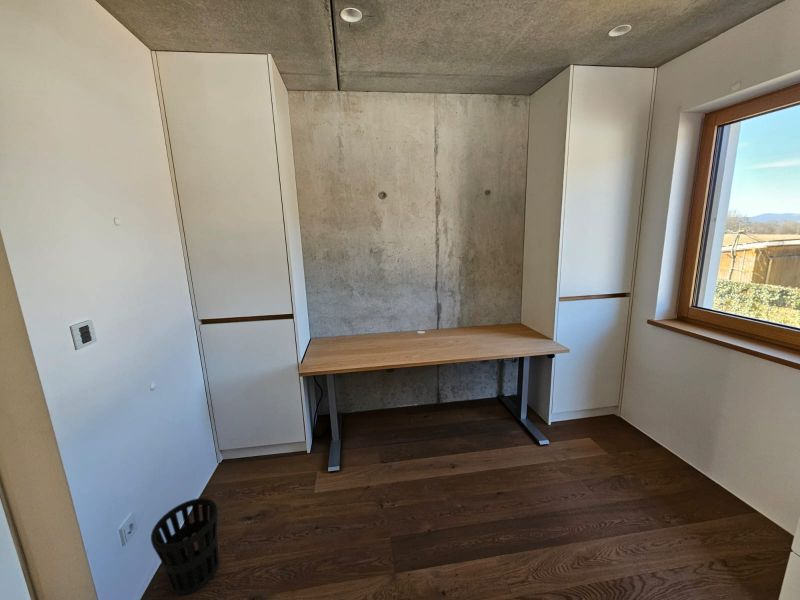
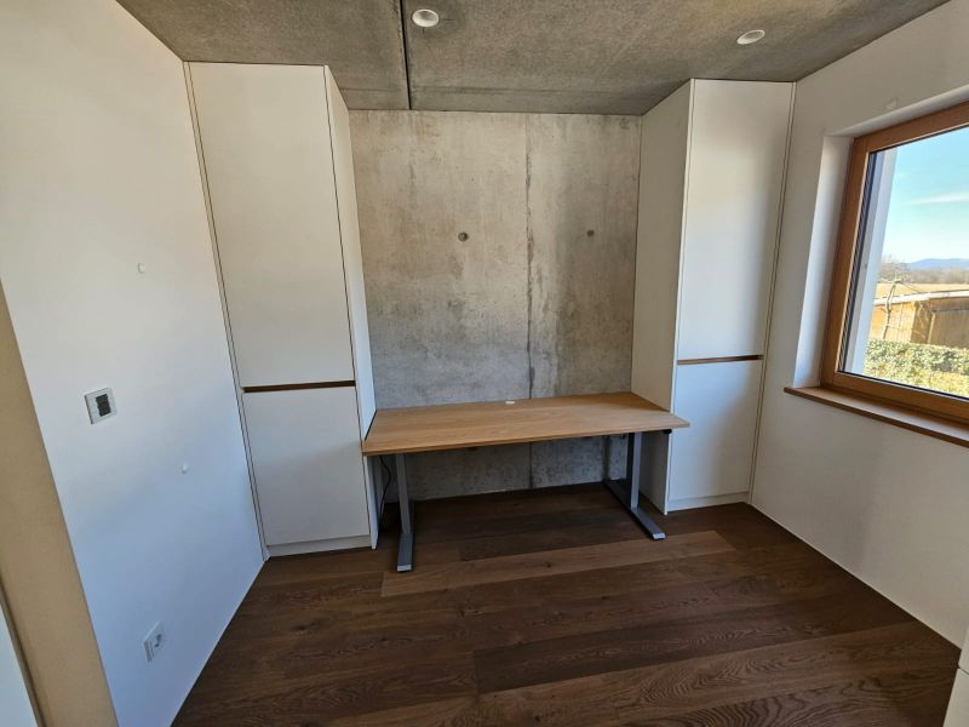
- wastebasket [150,497,220,597]
